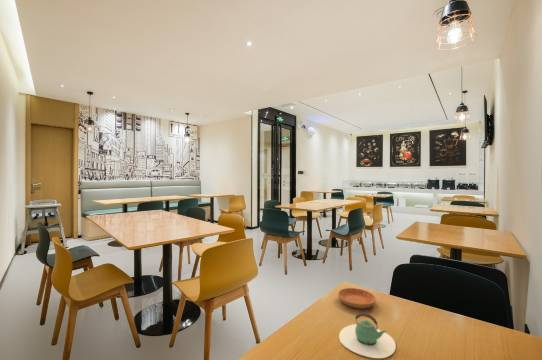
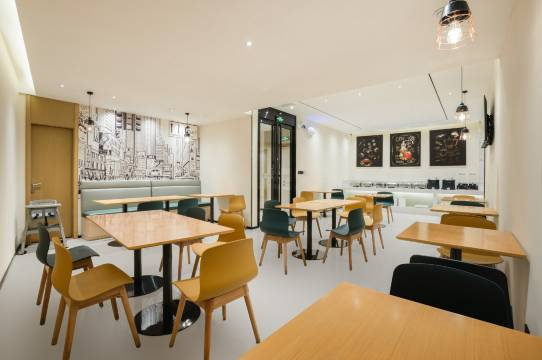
- teapot [338,312,397,359]
- saucer [337,287,377,310]
